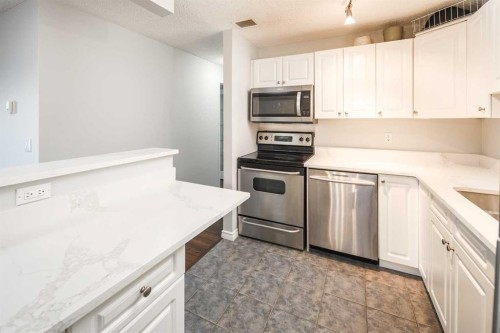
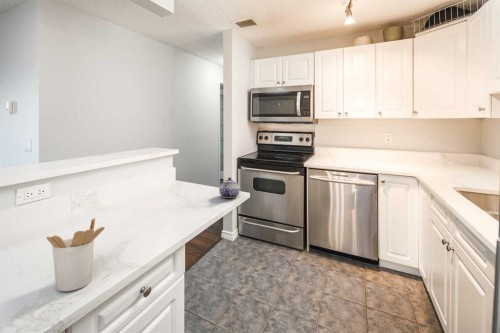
+ teapot [218,176,240,199]
+ utensil holder [45,217,106,292]
